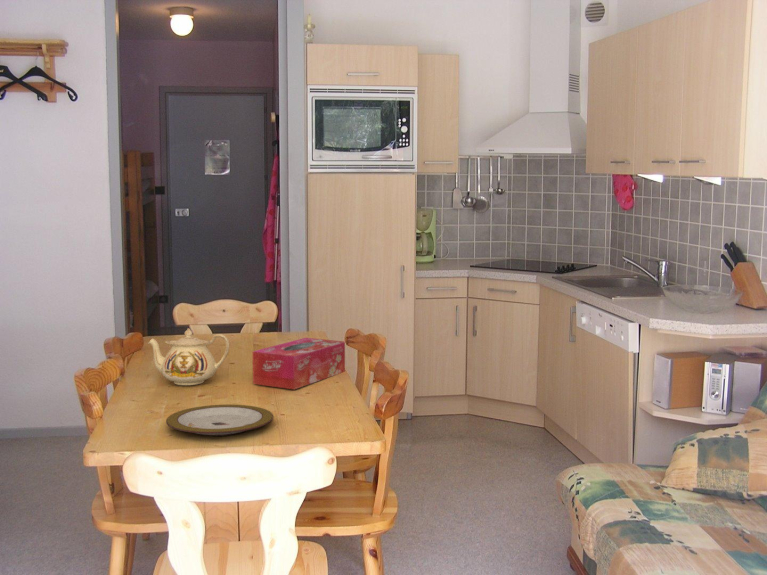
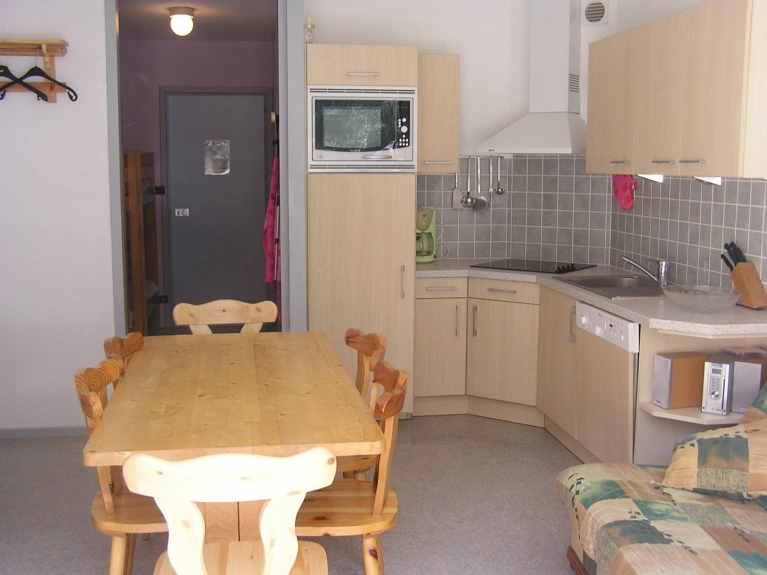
- tissue box [252,337,346,390]
- plate [165,404,274,437]
- teapot [147,327,230,386]
